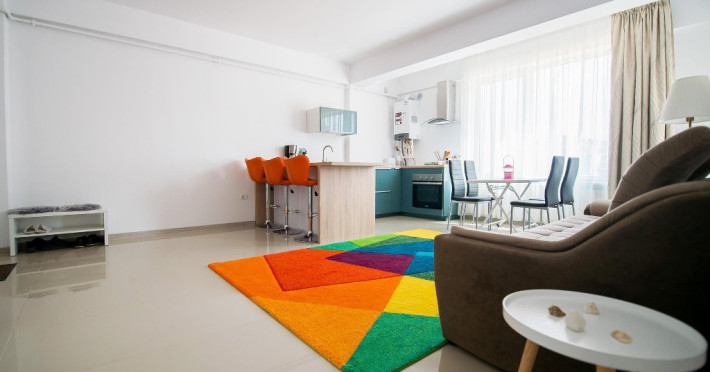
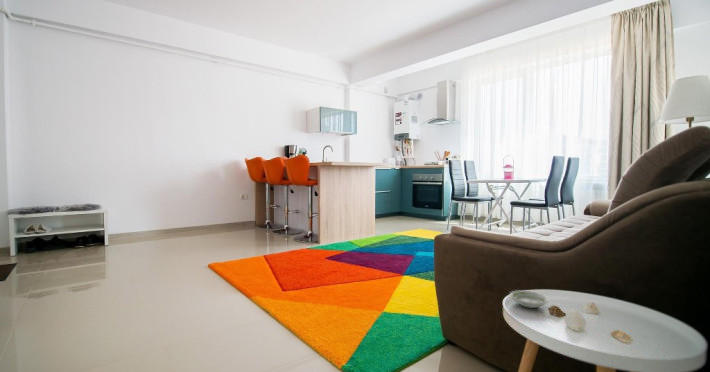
+ saucer [509,290,550,309]
